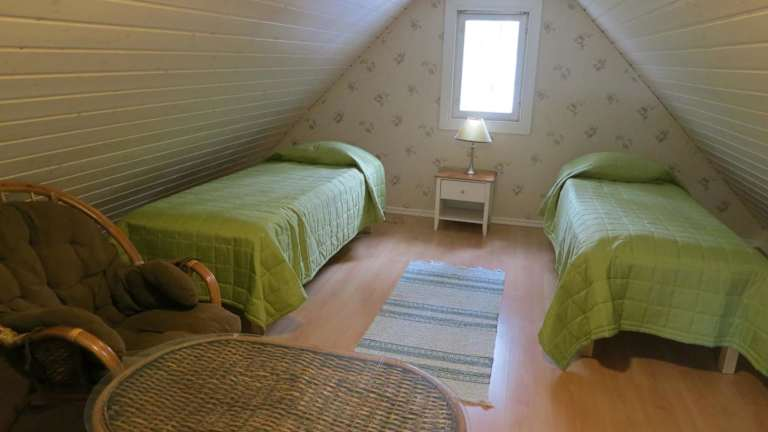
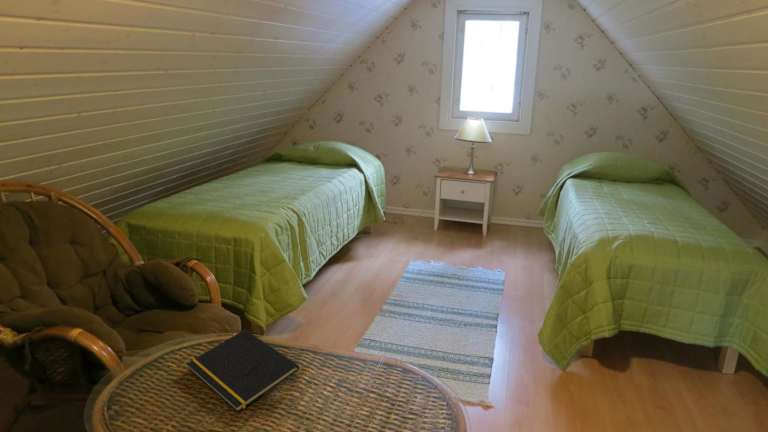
+ notepad [186,329,300,413]
